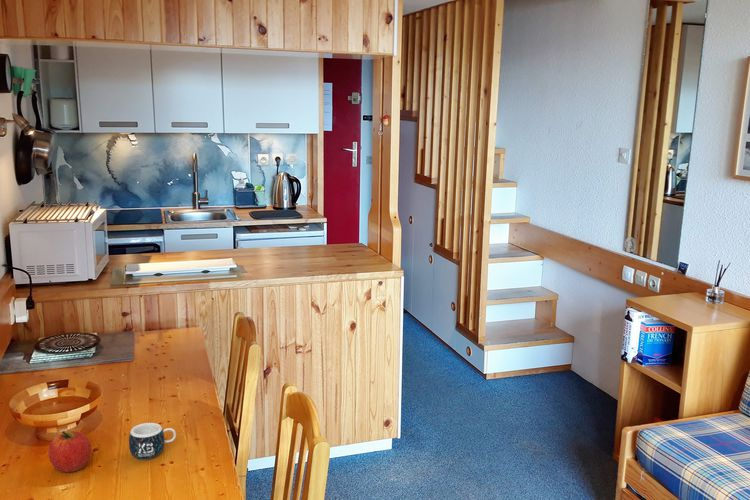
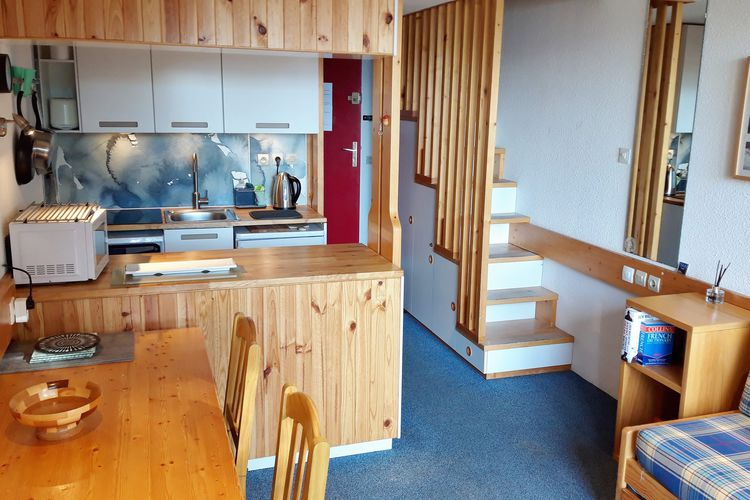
- apple [47,430,92,473]
- mug [128,422,177,461]
